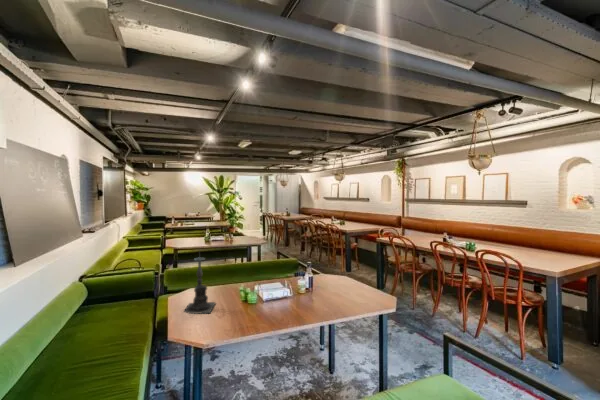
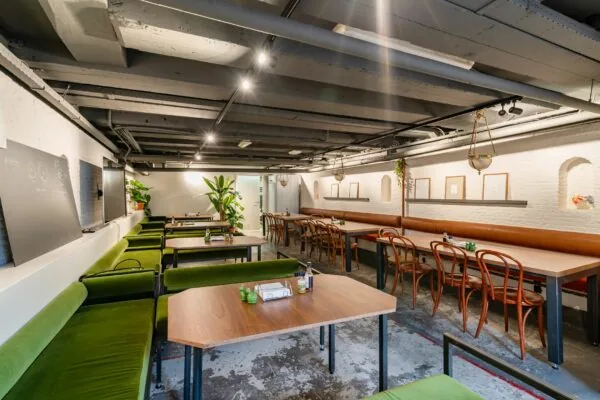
- candle holder [182,249,217,315]
